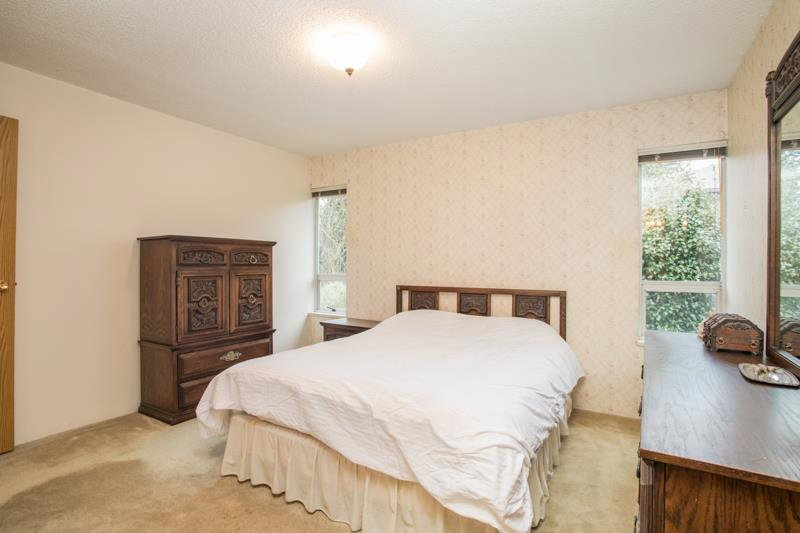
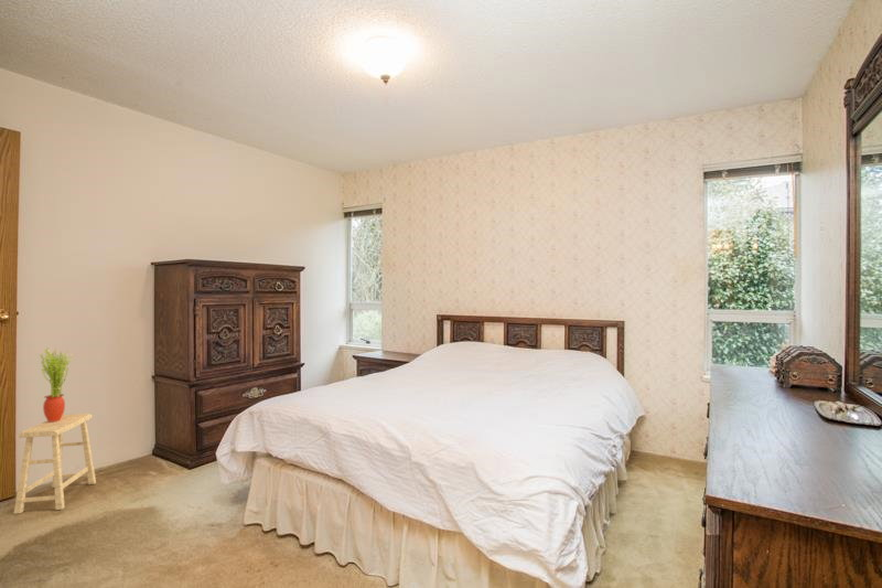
+ footstool [13,413,97,515]
+ potted plant [37,346,74,421]
